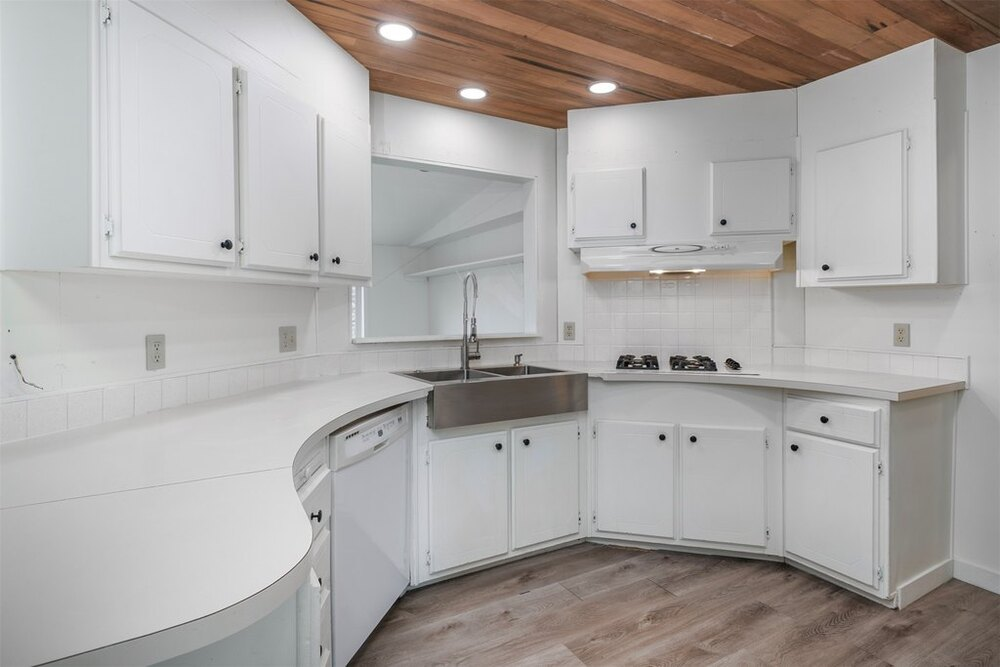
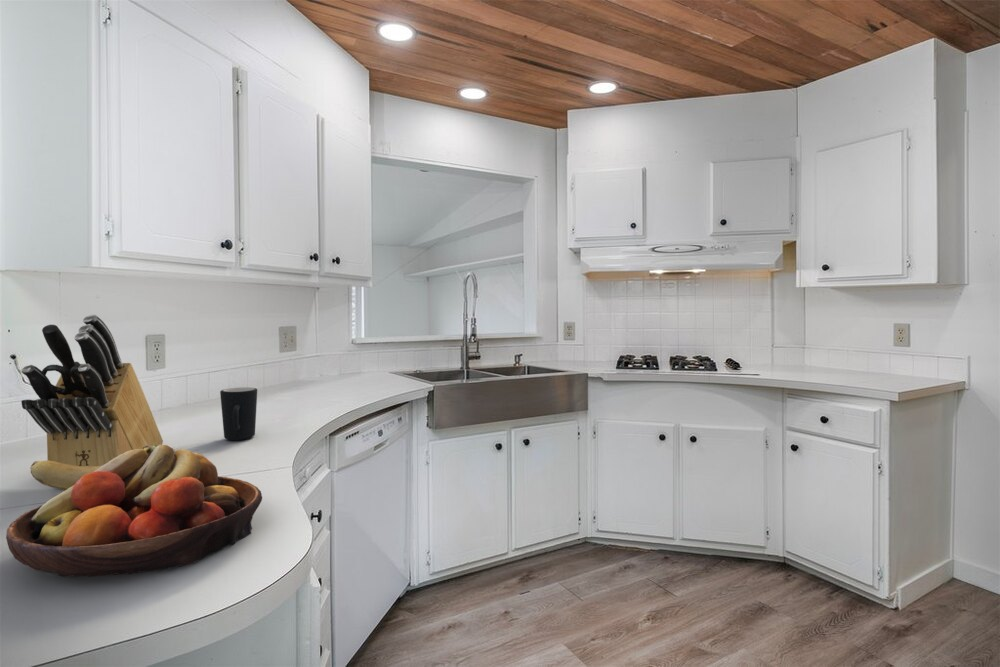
+ fruit bowl [5,444,263,578]
+ knife block [20,314,164,467]
+ mug [219,386,258,441]
